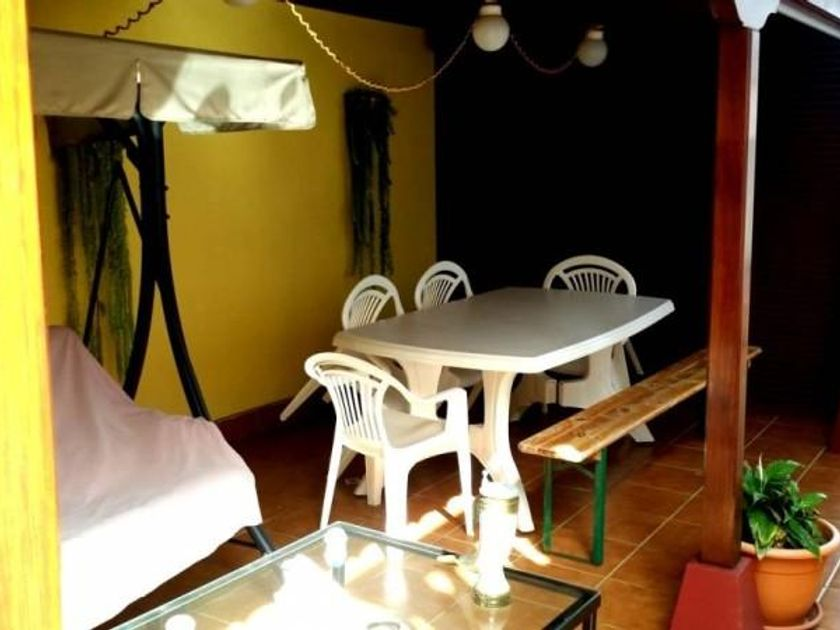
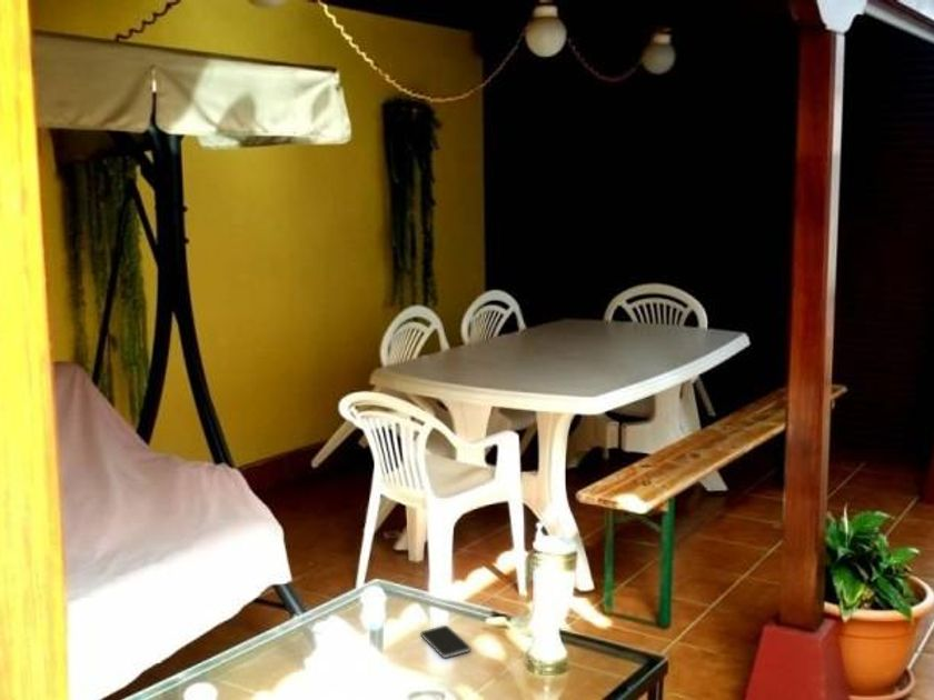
+ smartphone [419,624,473,659]
